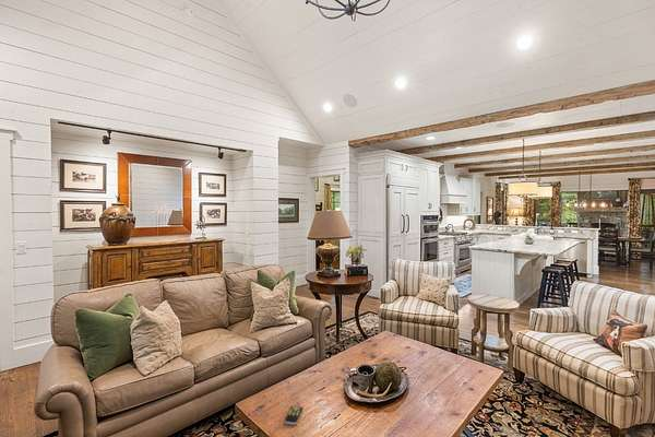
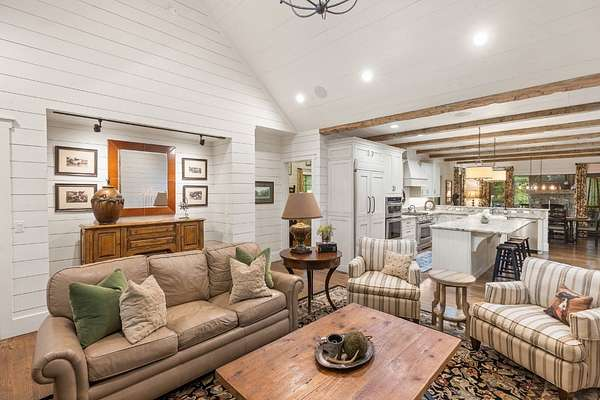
- remote control [284,404,303,426]
